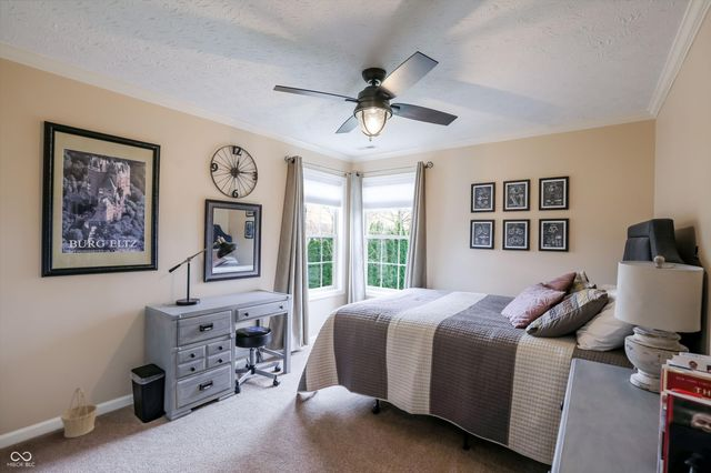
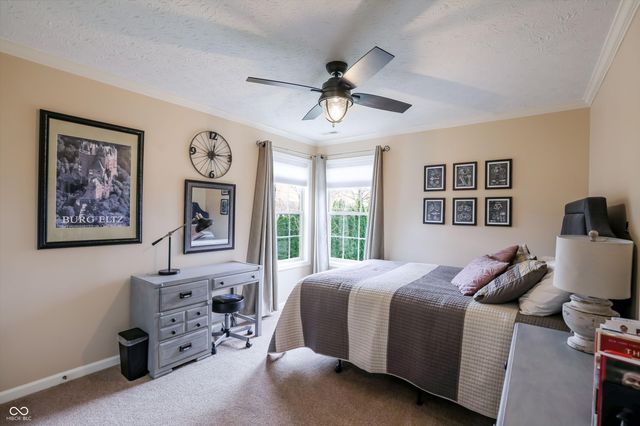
- basket [60,386,99,439]
